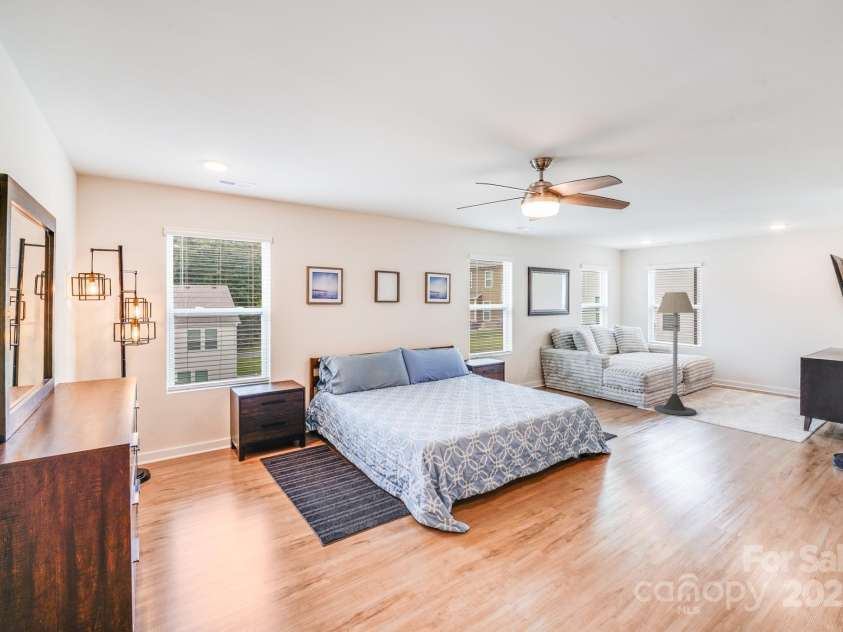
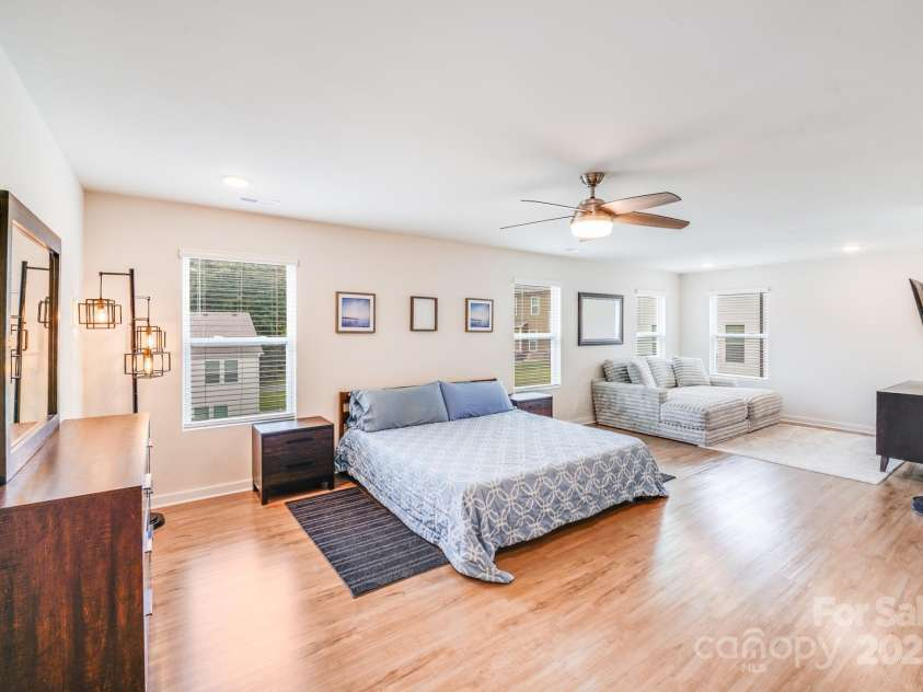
- floor lamp [653,291,697,416]
